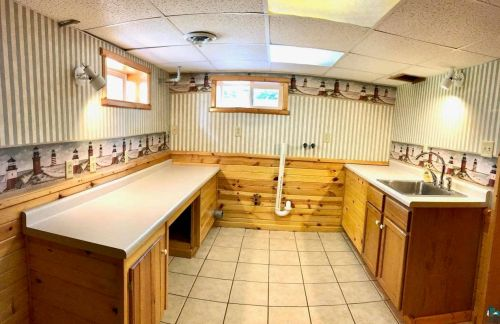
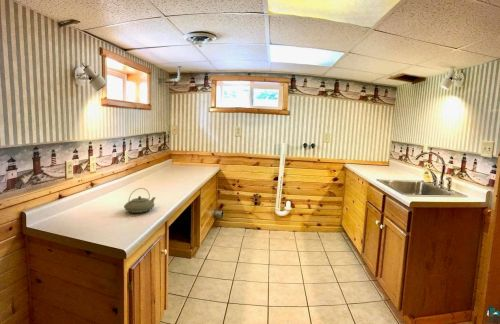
+ teapot [123,187,157,214]
